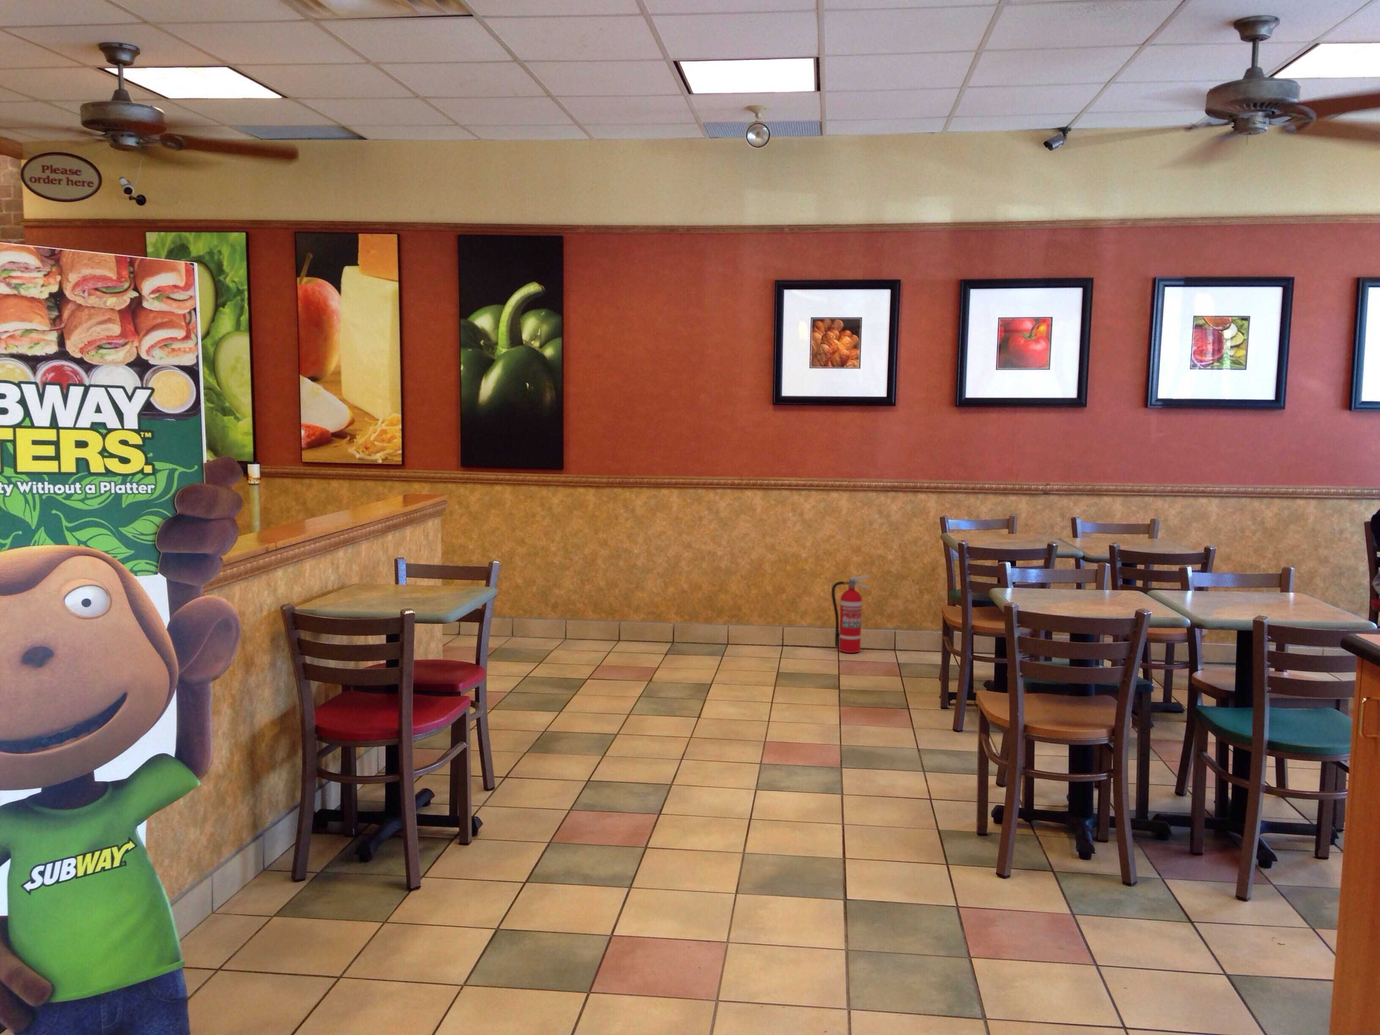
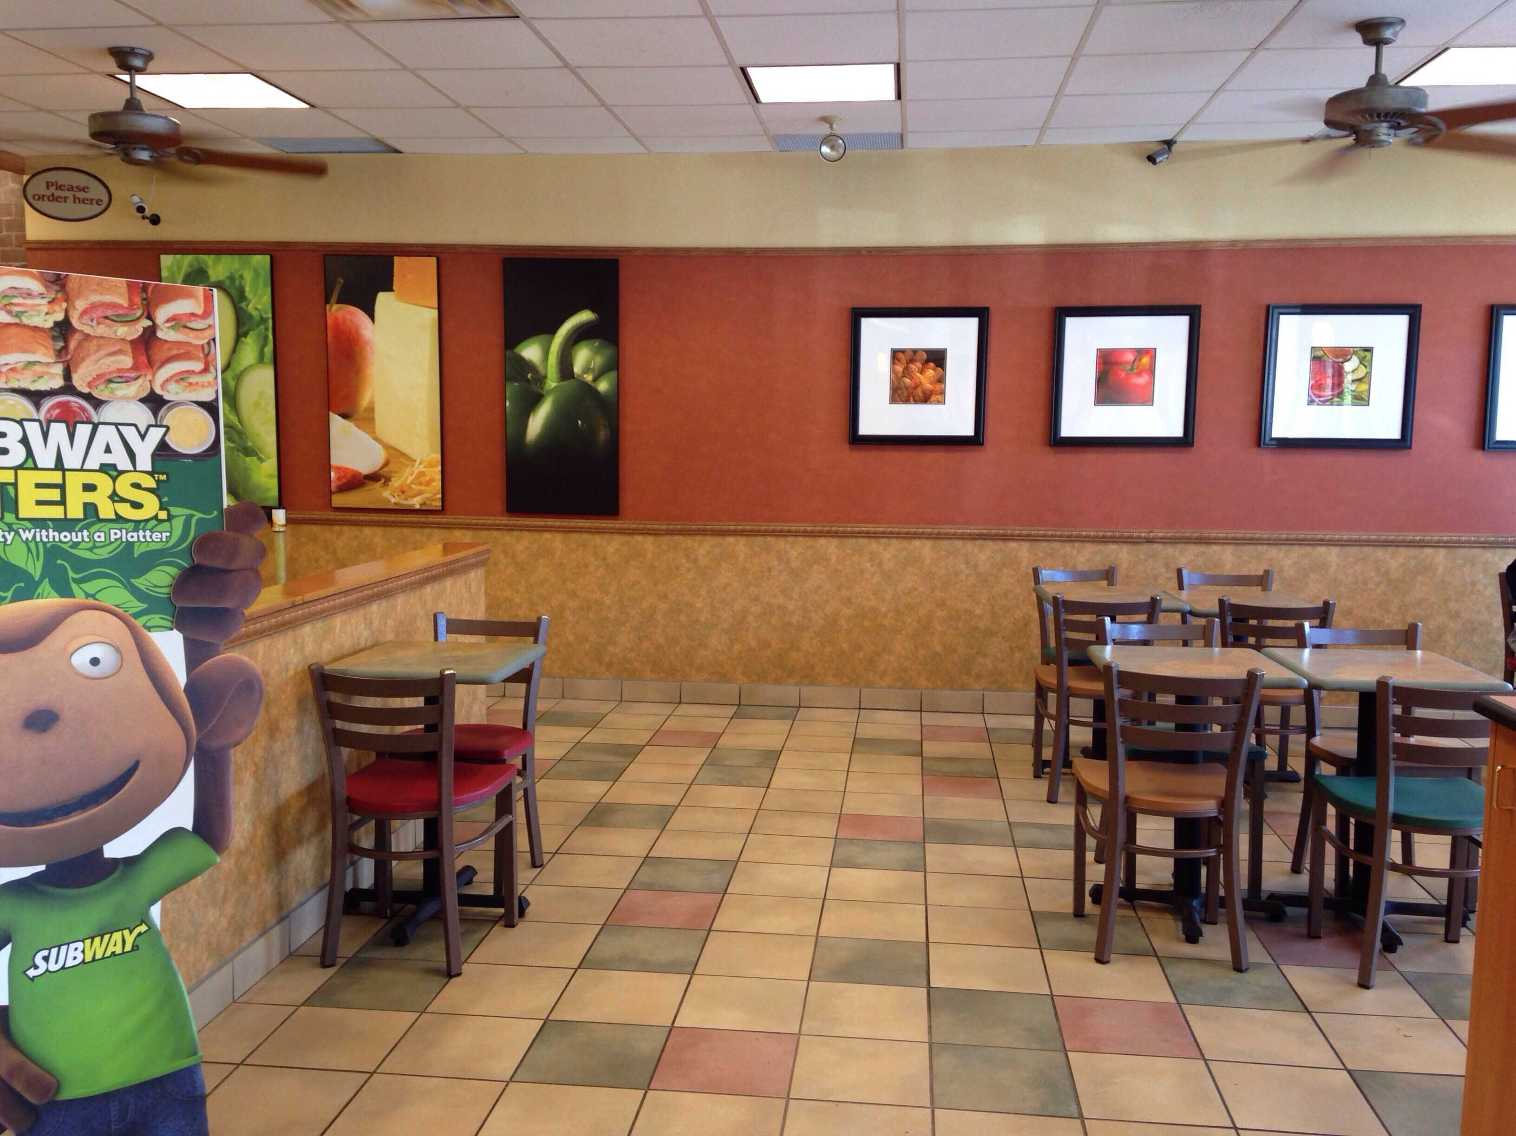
- fire extinguisher [831,575,869,653]
